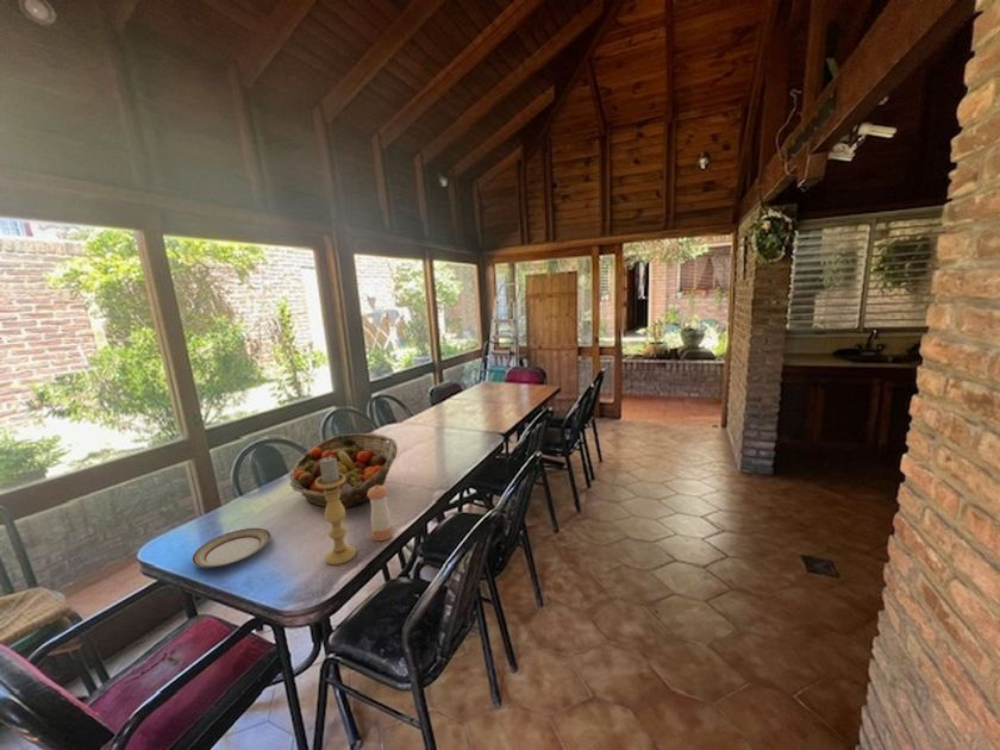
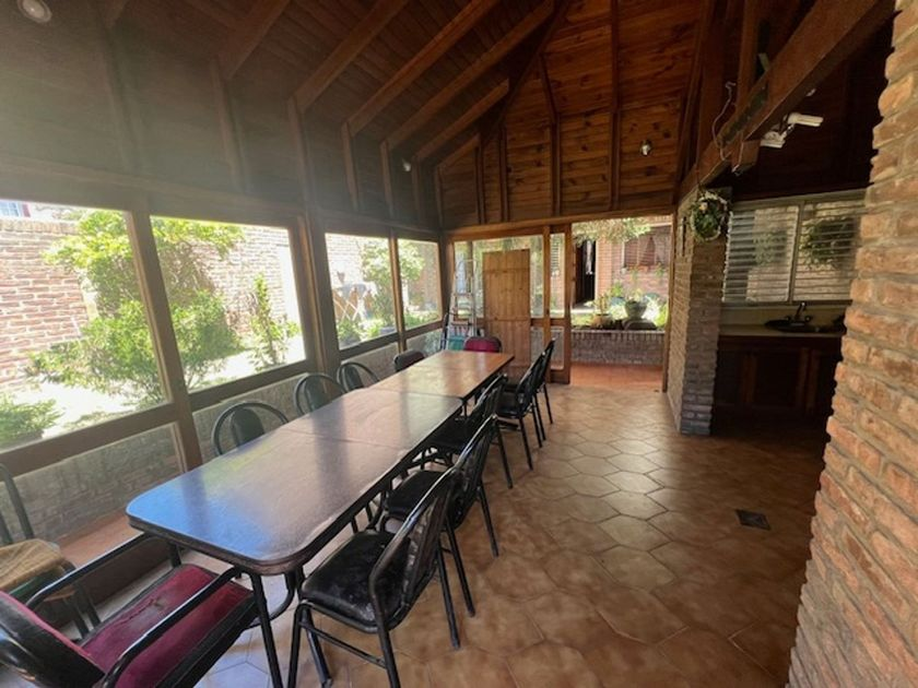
- pepper shaker [368,485,394,542]
- candle holder [315,457,357,567]
- plate [190,527,271,568]
- fruit basket [288,432,399,510]
